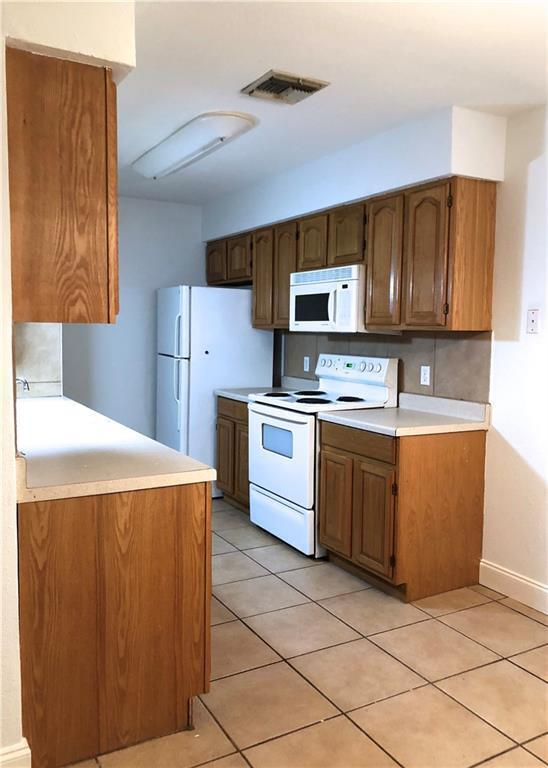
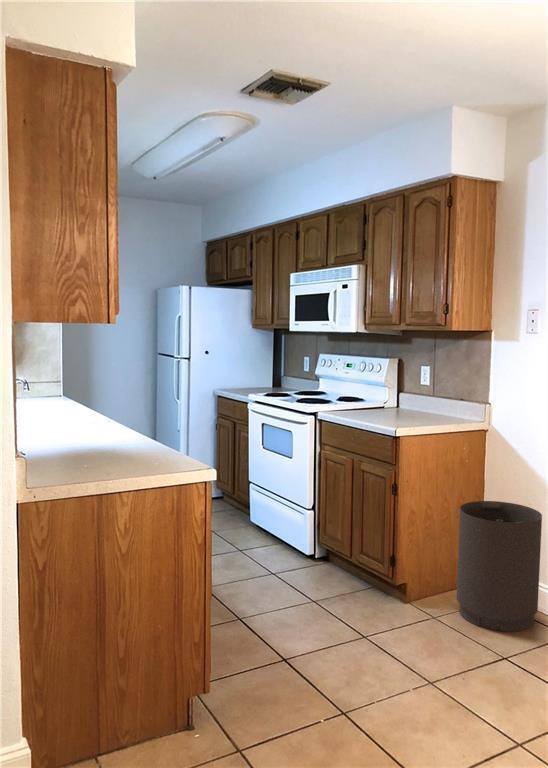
+ trash can [456,500,543,633]
